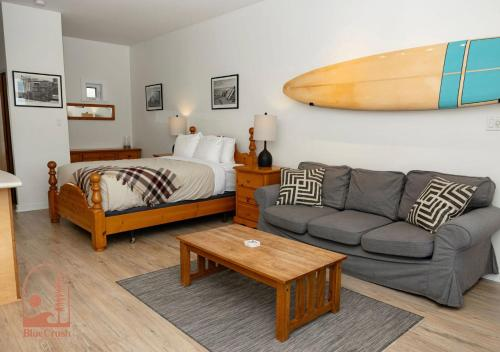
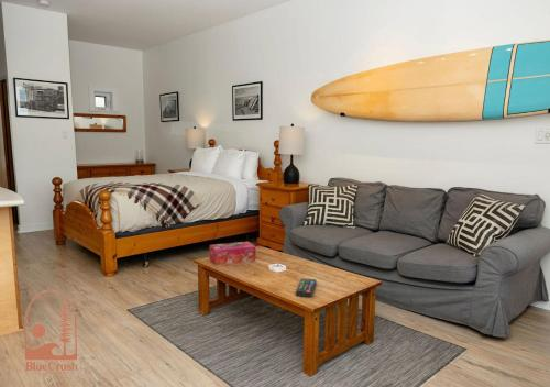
+ tissue box [209,241,256,266]
+ remote control [295,277,317,298]
